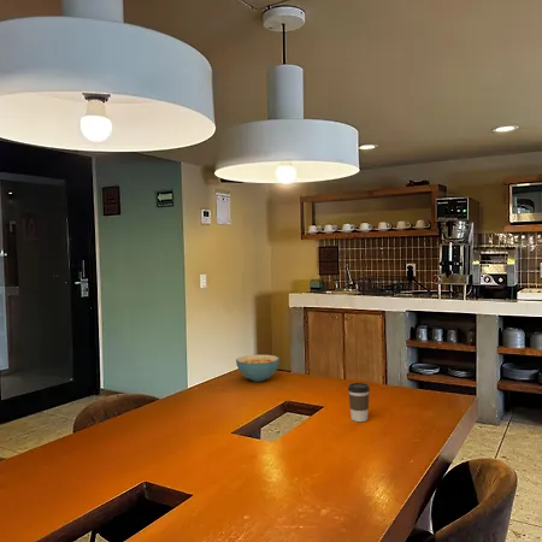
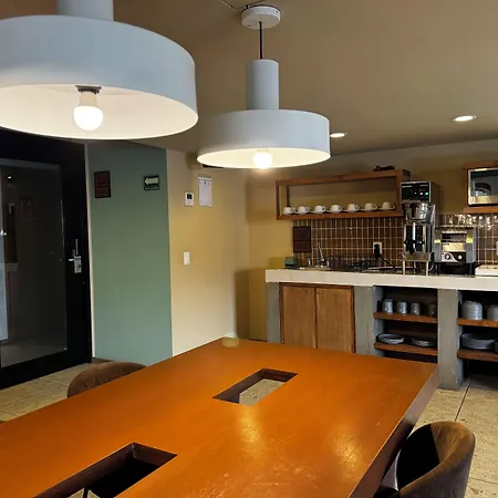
- coffee cup [347,382,371,423]
- cereal bowl [235,354,281,383]
